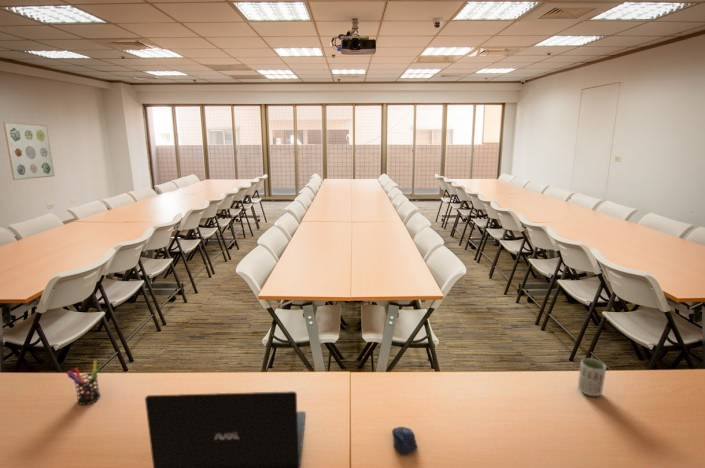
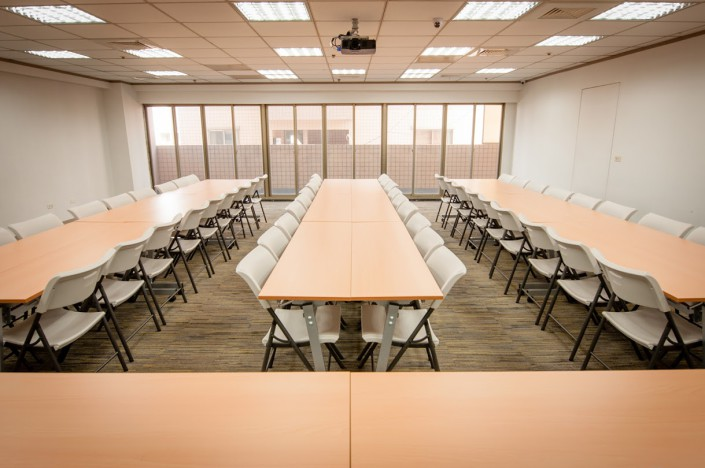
- cup [577,357,607,397]
- wall art [2,121,55,181]
- laptop [144,390,306,468]
- computer mouse [391,426,418,456]
- pen holder [65,359,101,406]
